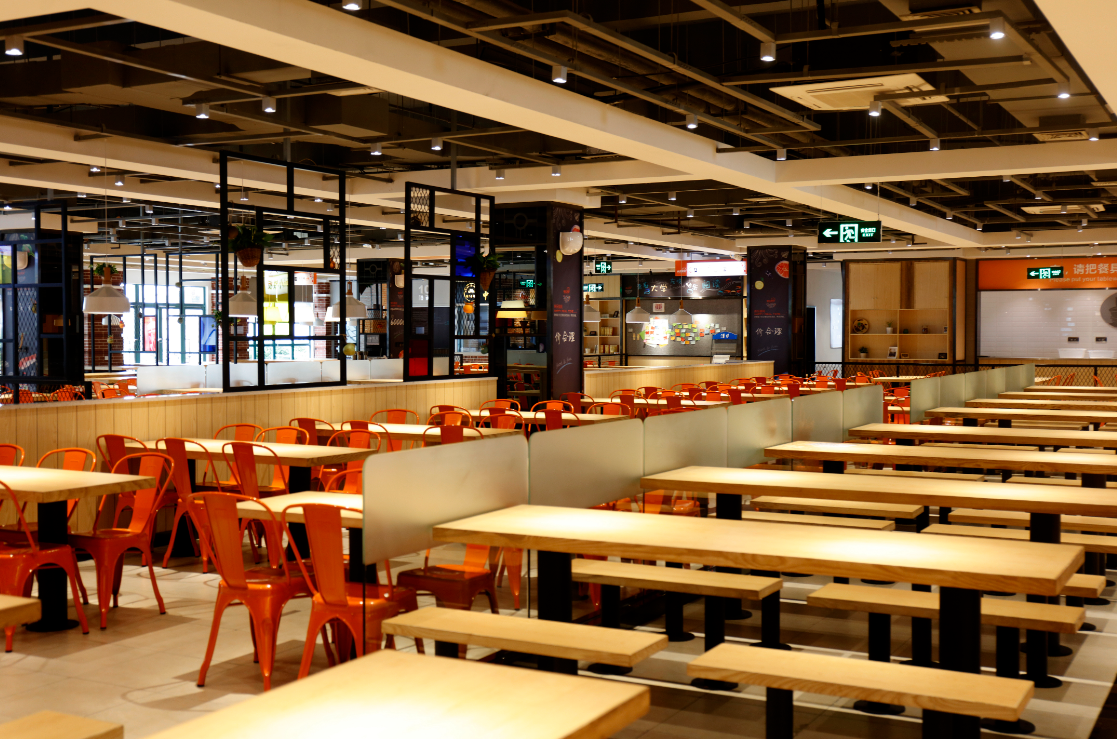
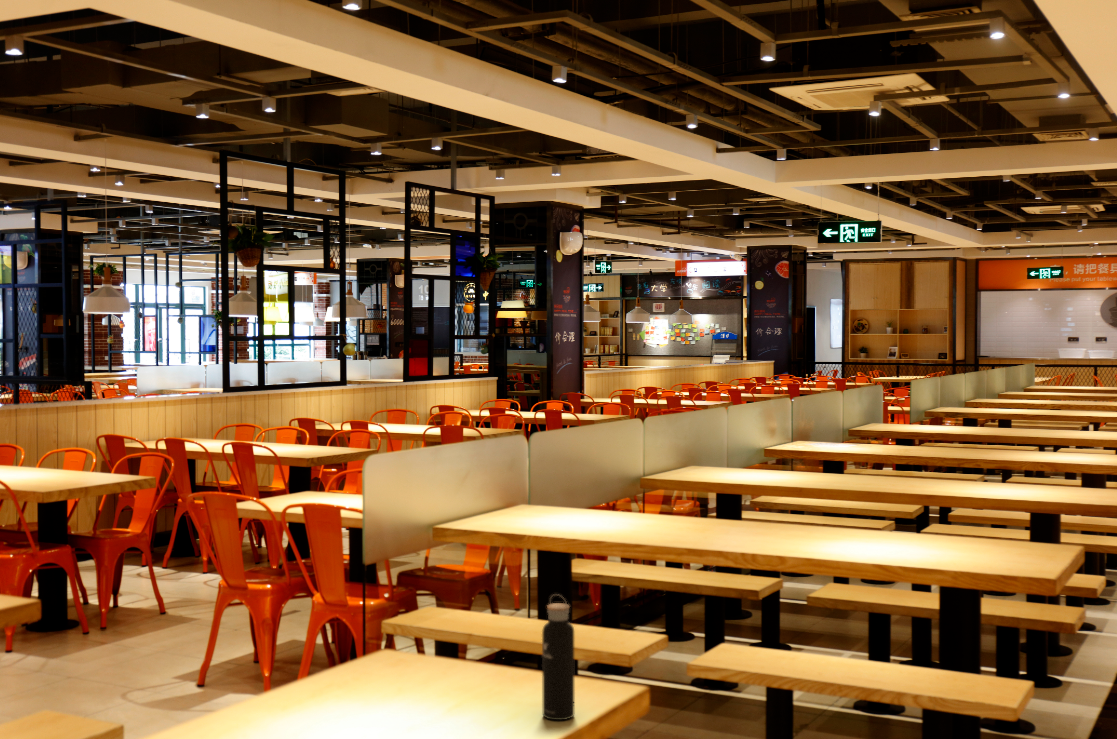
+ water bottle [541,593,575,721]
